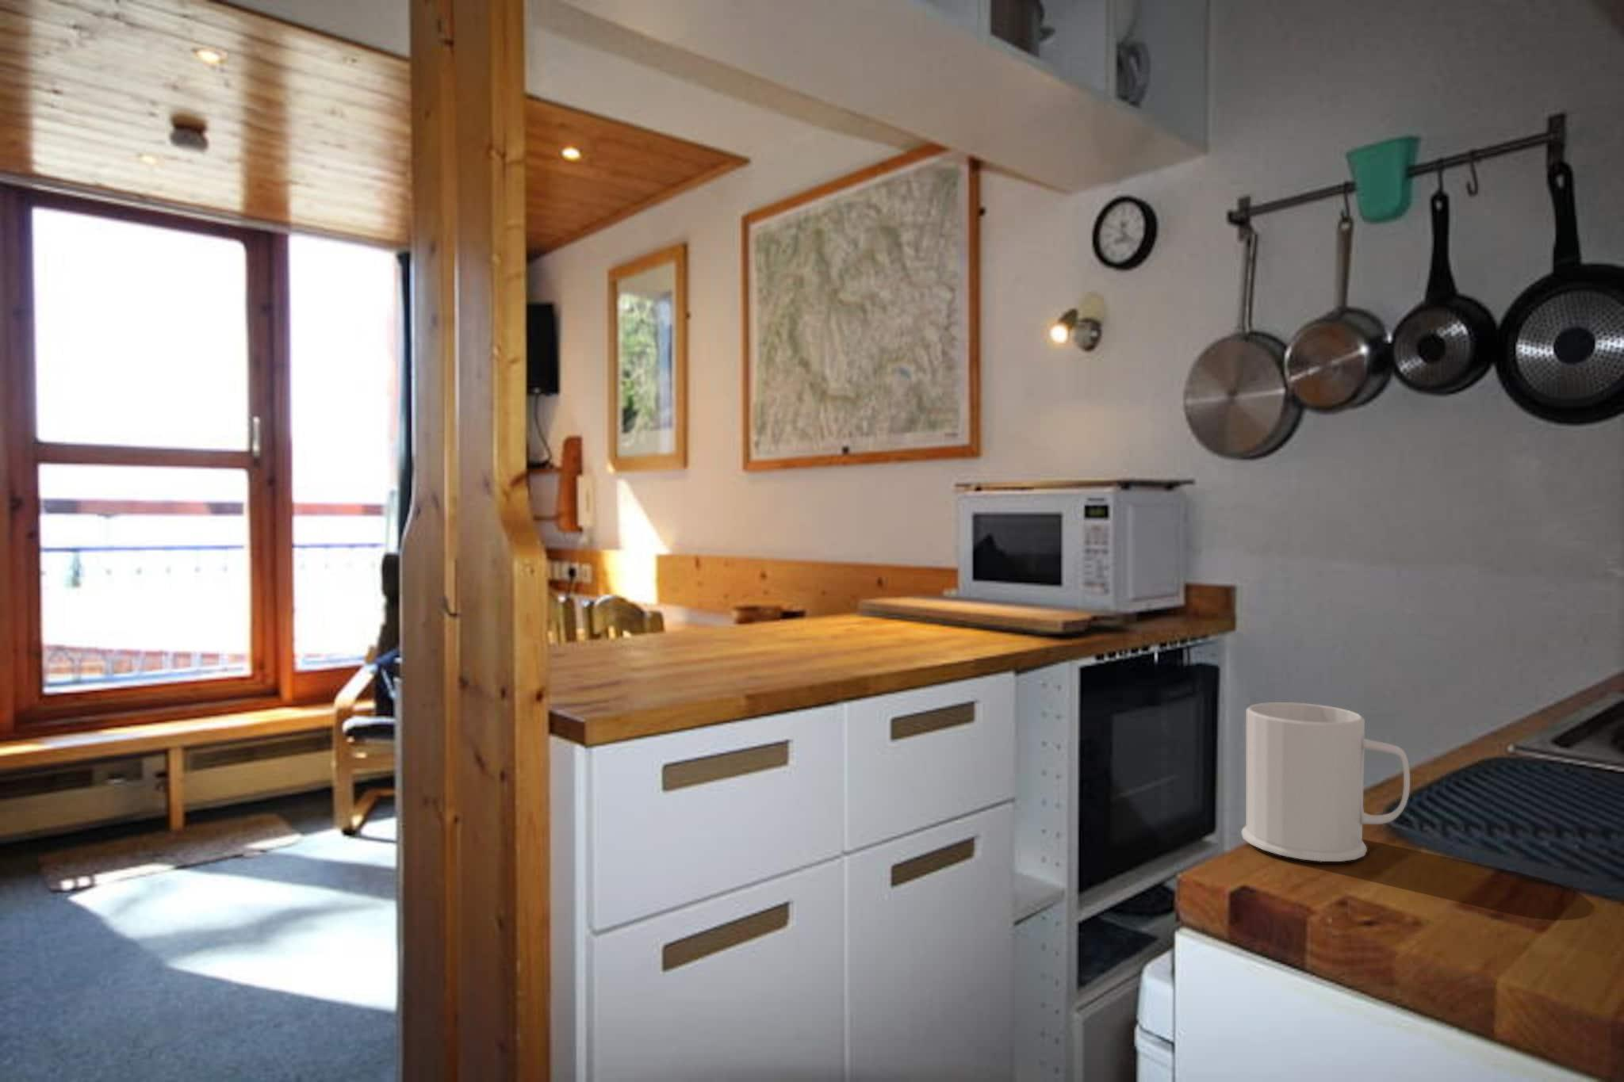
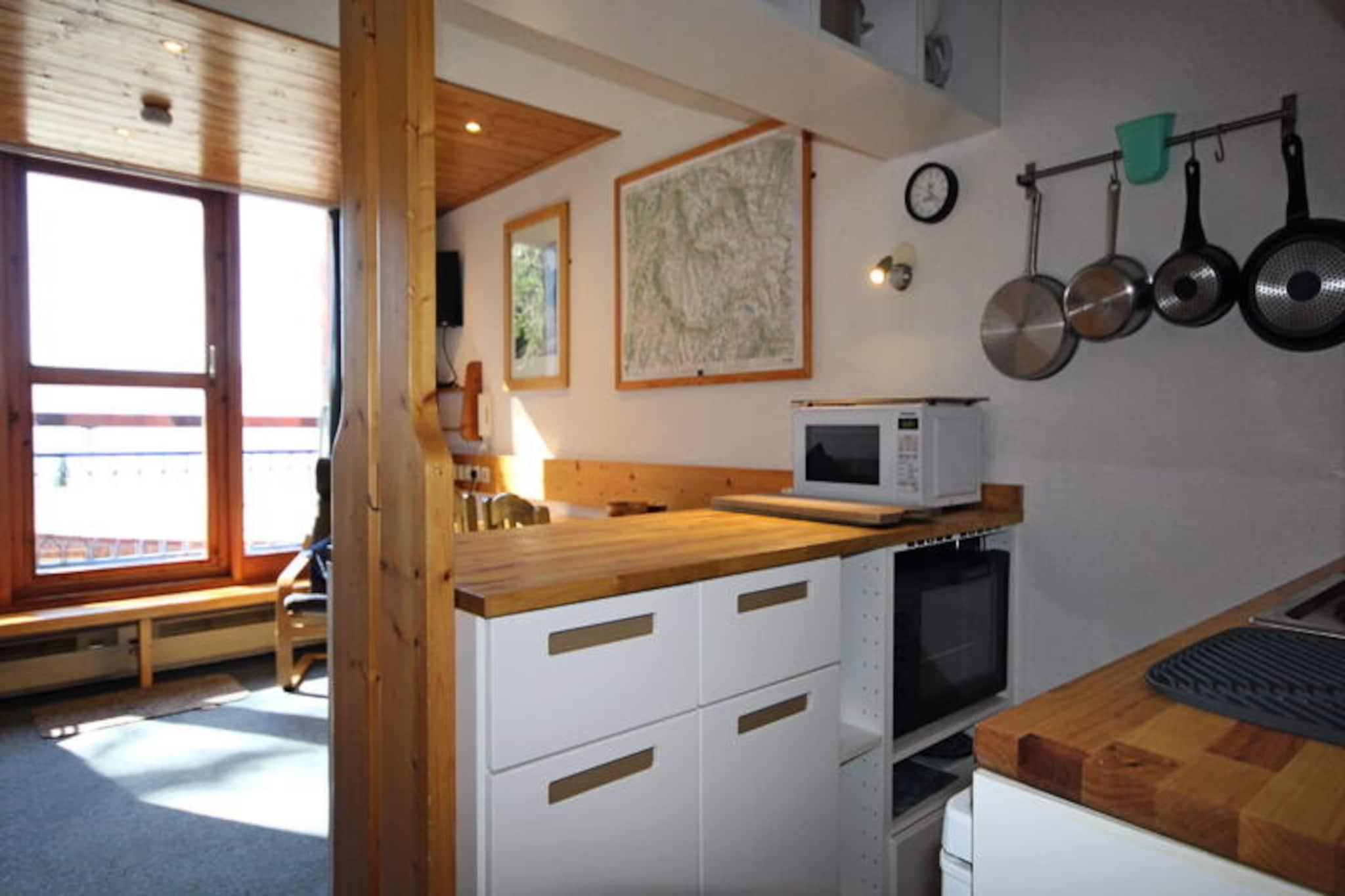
- mug [1240,702,1410,862]
